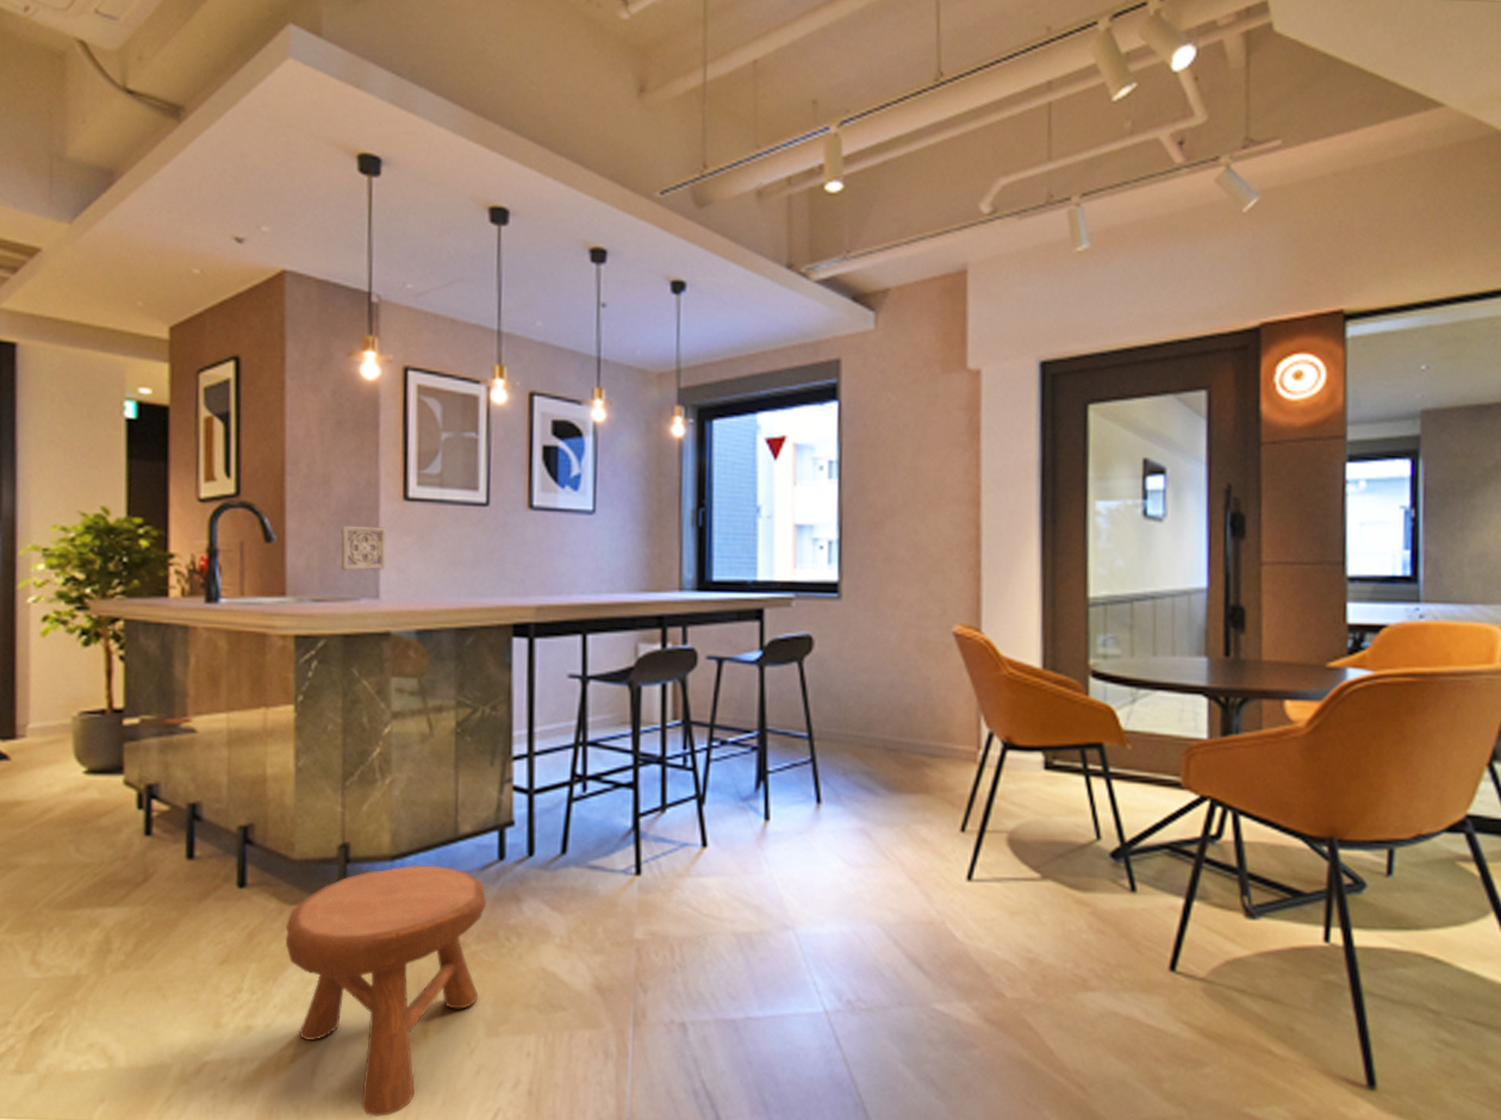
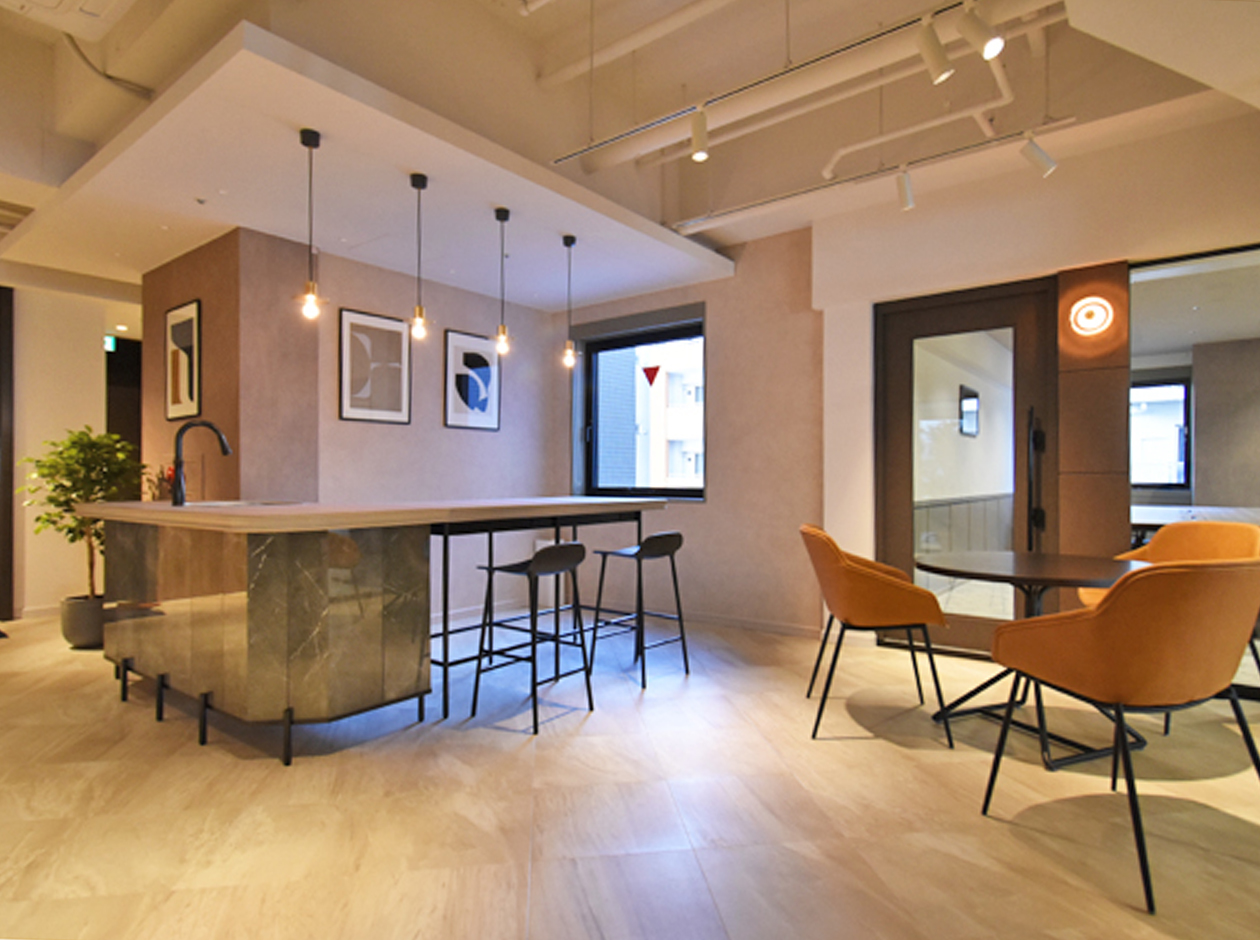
- stool [285,864,487,1116]
- wall ornament [341,525,387,571]
